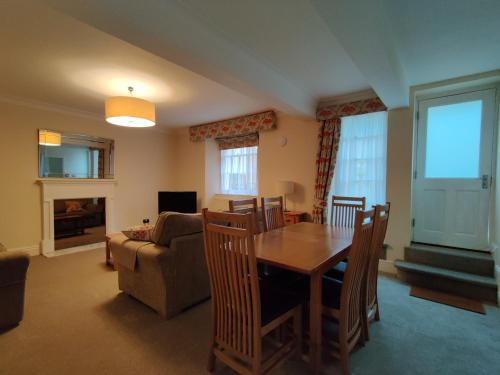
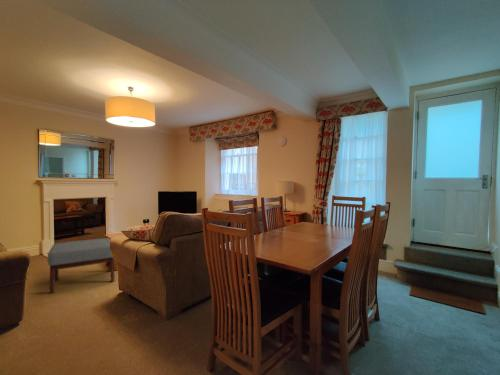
+ ottoman [46,237,115,294]
